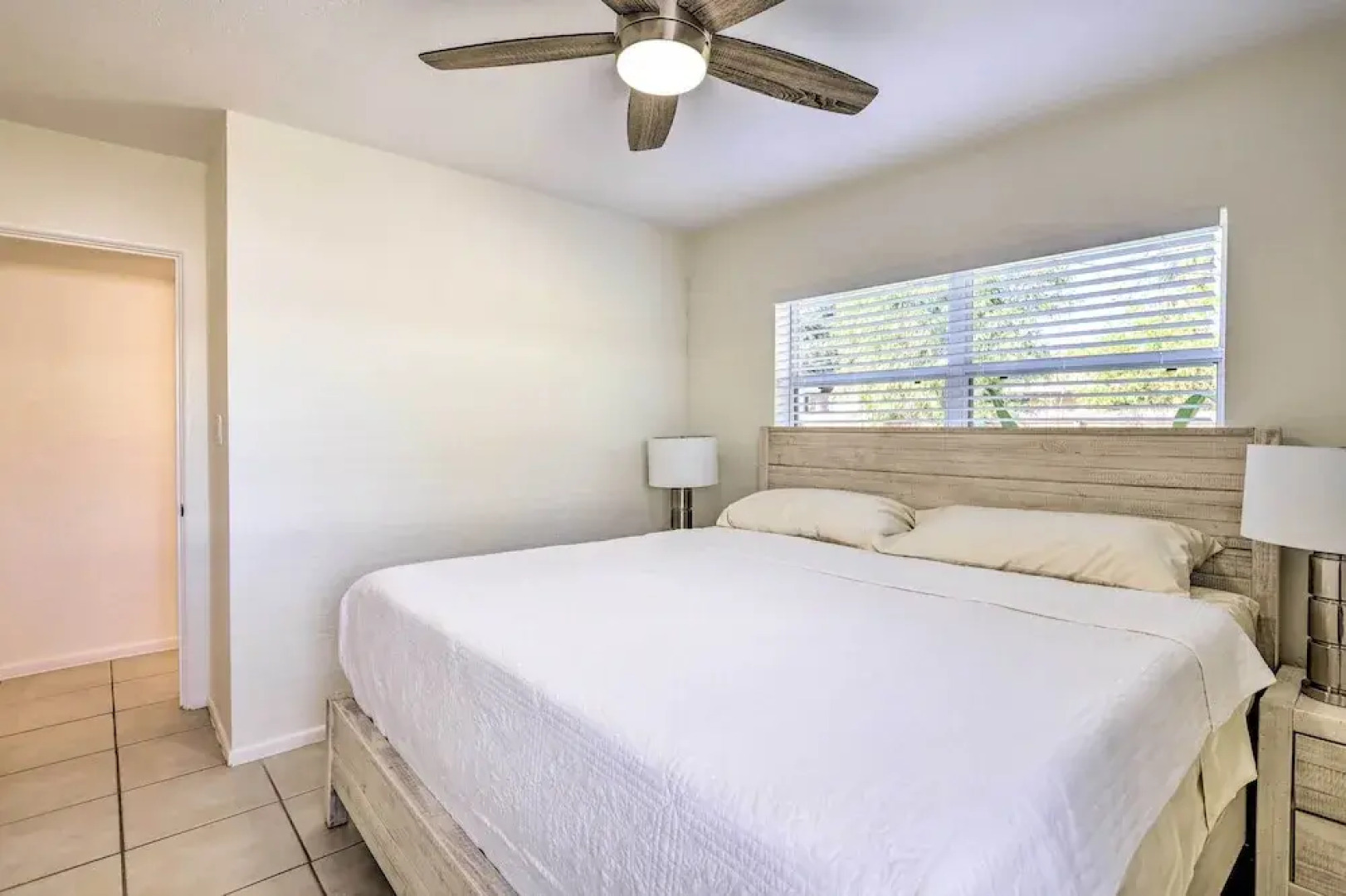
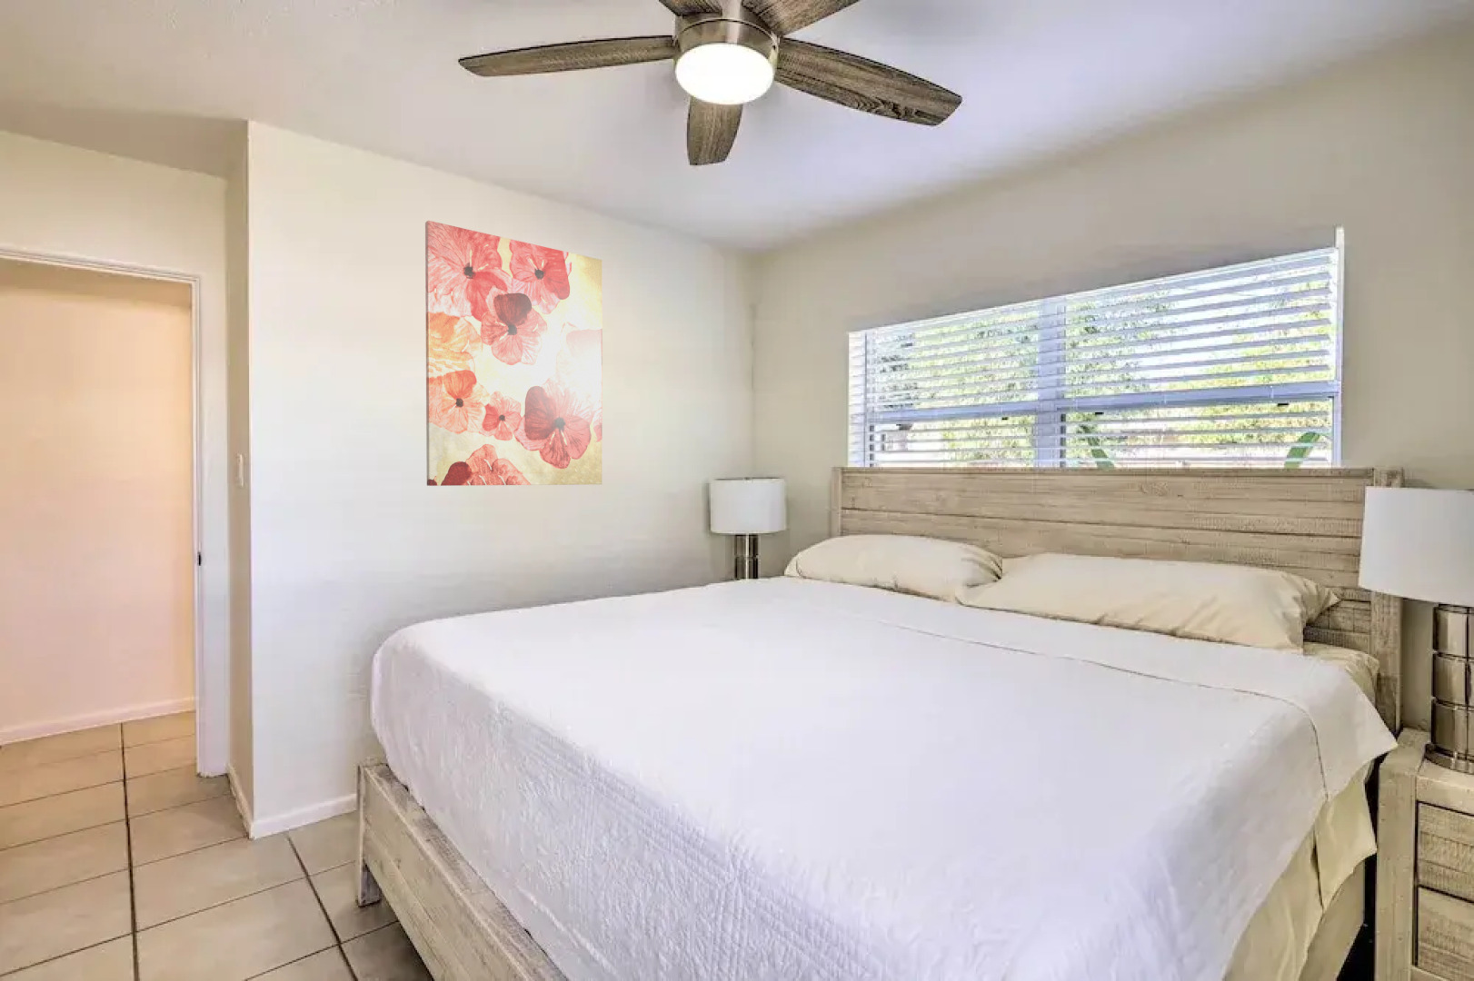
+ wall art [425,220,602,487]
